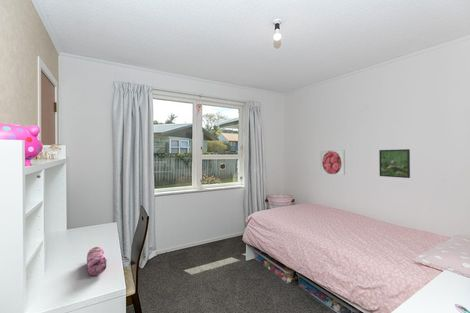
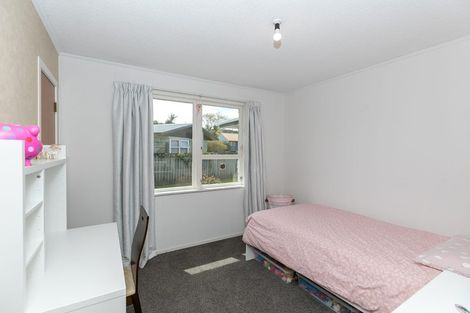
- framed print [319,149,346,176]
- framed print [378,148,411,179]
- pencil case [86,246,108,276]
